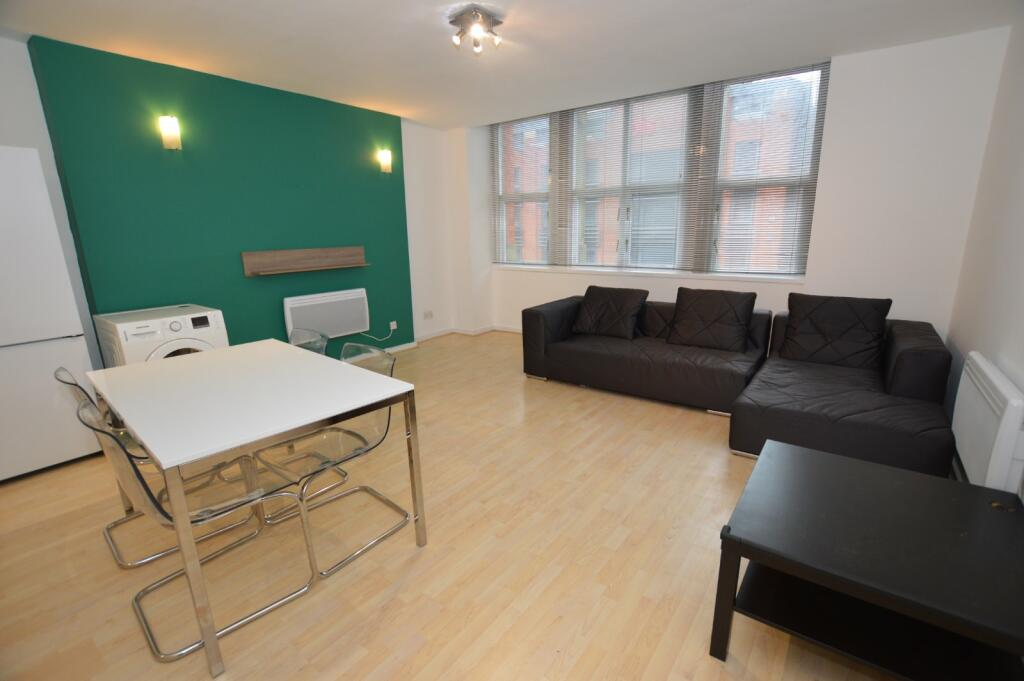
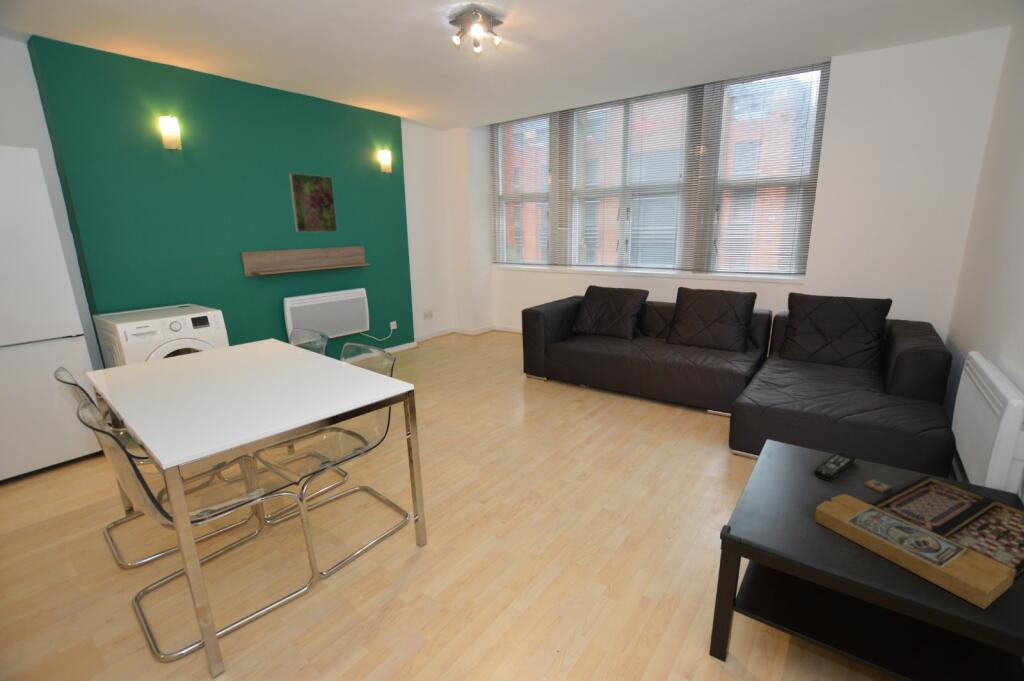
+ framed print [288,172,338,233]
+ remote control [812,451,857,482]
+ board game [813,474,1024,610]
